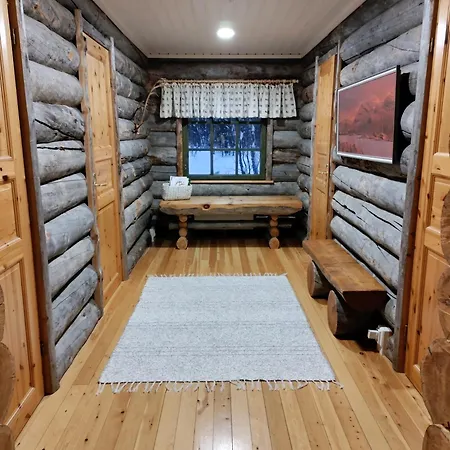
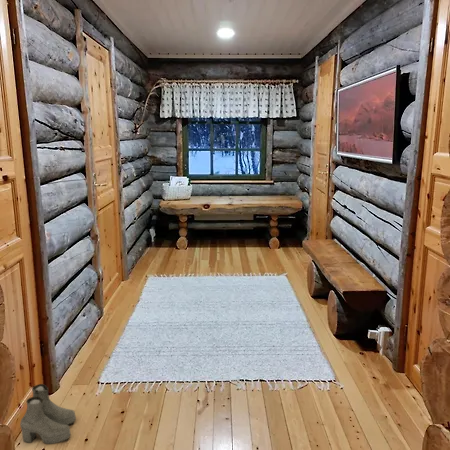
+ boots [19,383,77,445]
